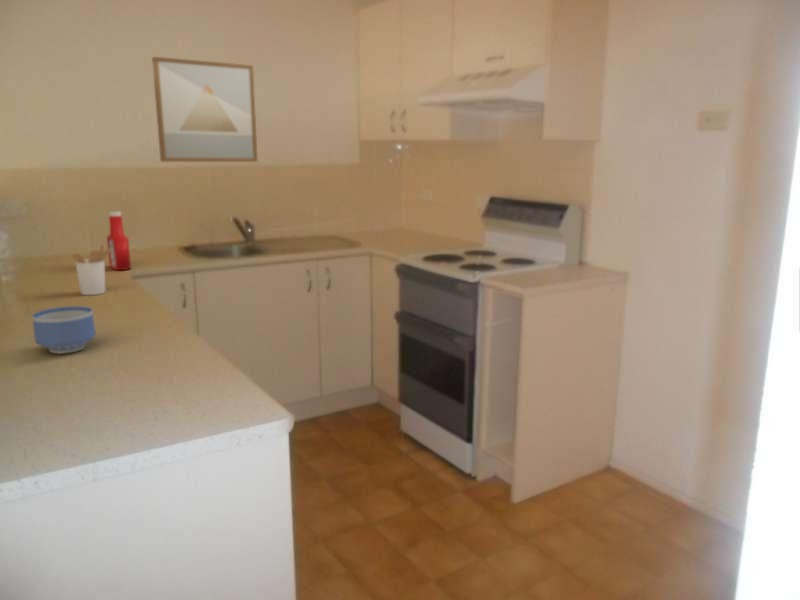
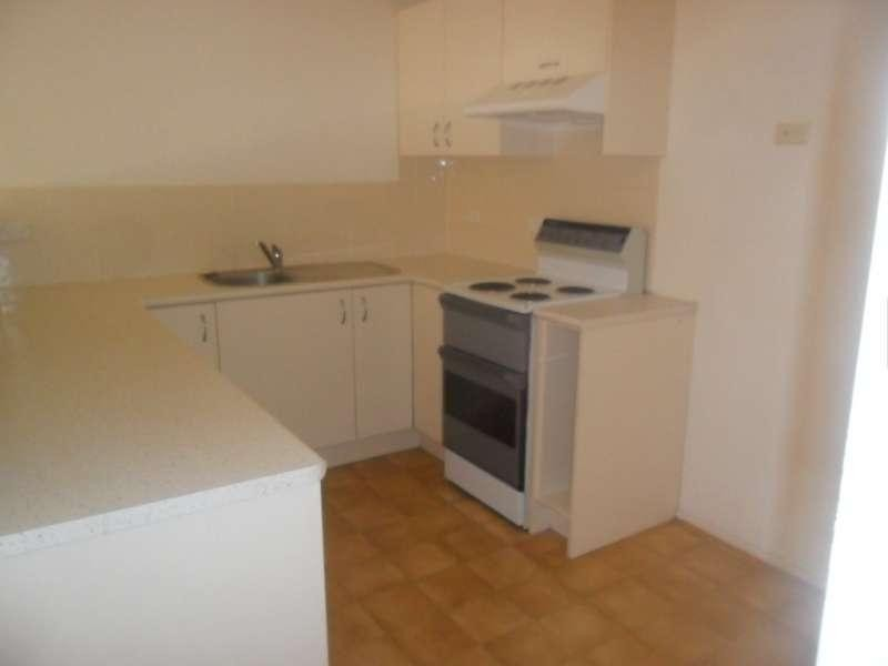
- wall art [151,56,259,163]
- bowl [32,306,97,355]
- utensil holder [70,243,111,296]
- soap bottle [106,211,132,271]
